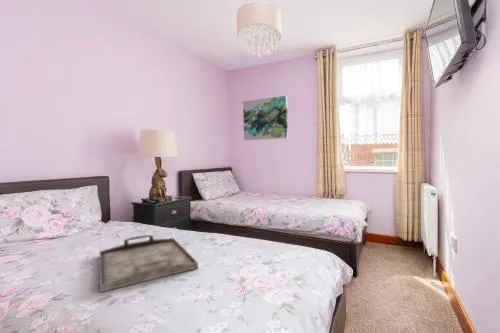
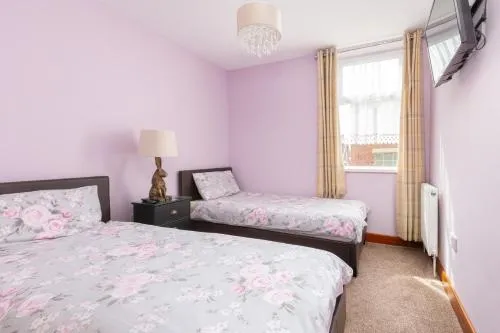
- wall art [242,95,289,142]
- serving tray [98,234,199,293]
